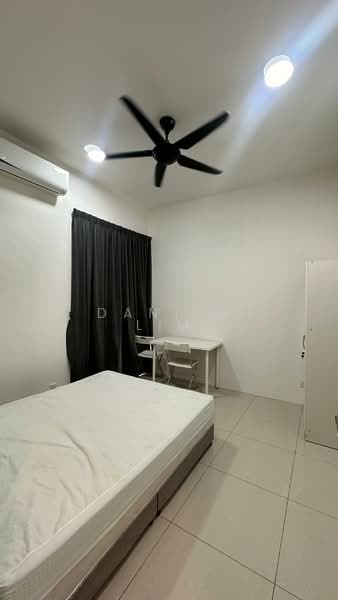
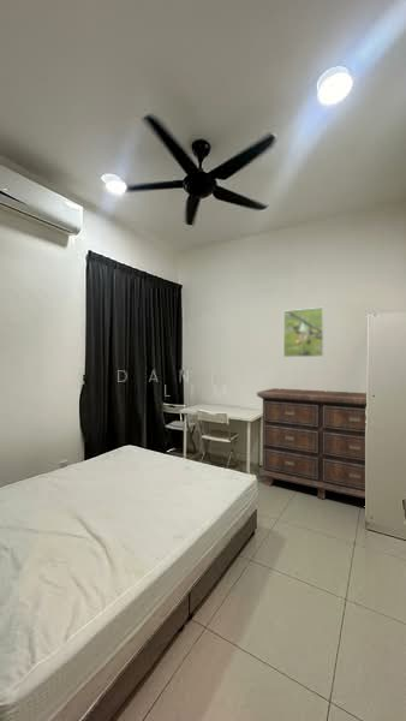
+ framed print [282,306,324,358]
+ dresser [256,387,368,500]
